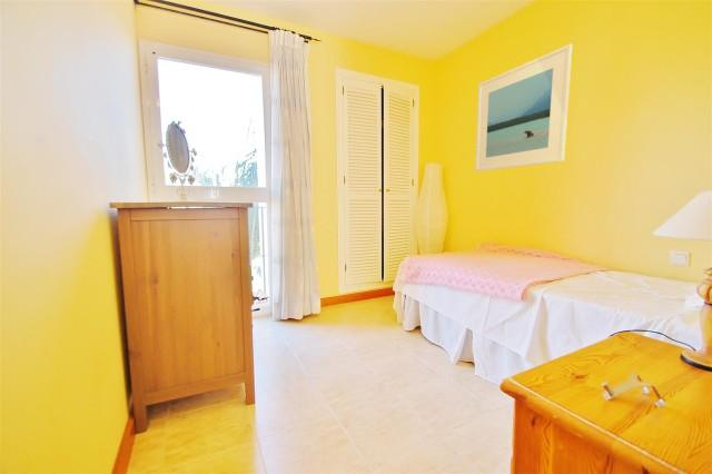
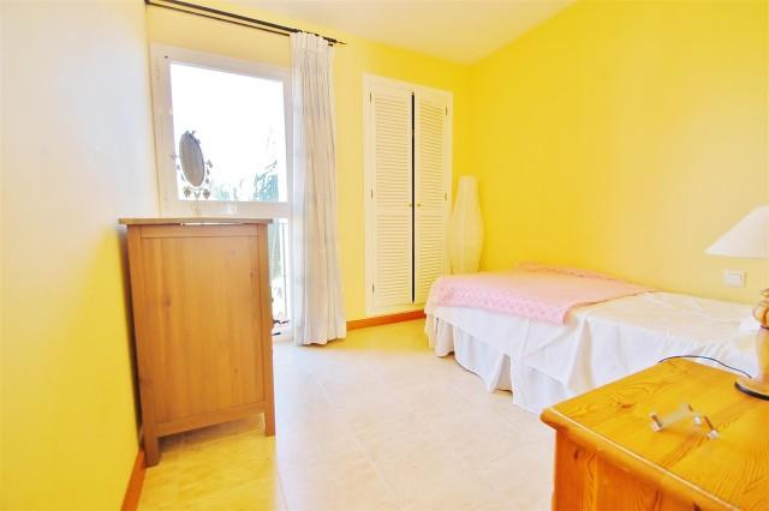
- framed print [474,43,573,172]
